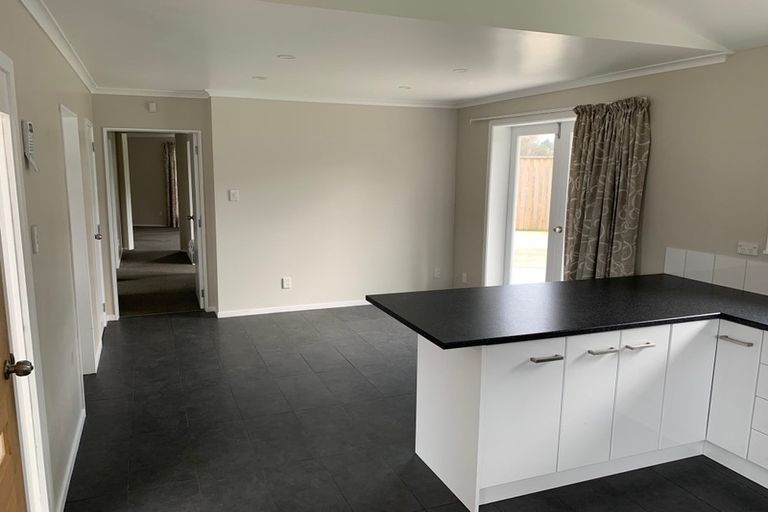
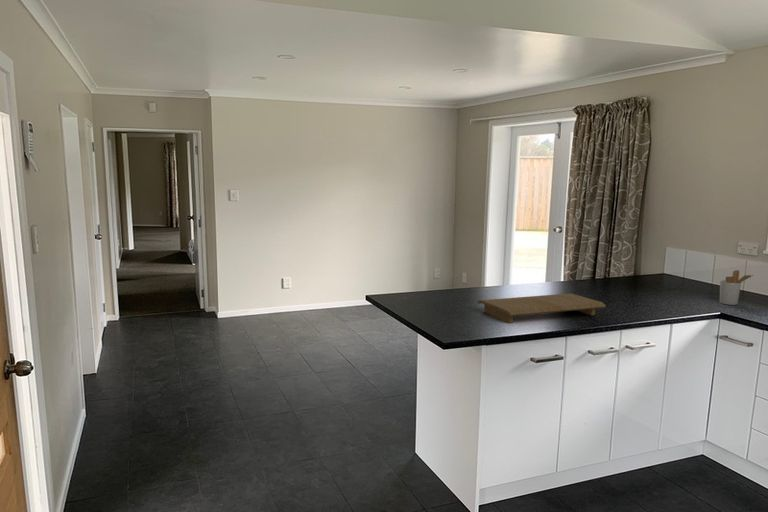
+ utensil holder [719,269,754,306]
+ cutting board [476,292,607,324]
